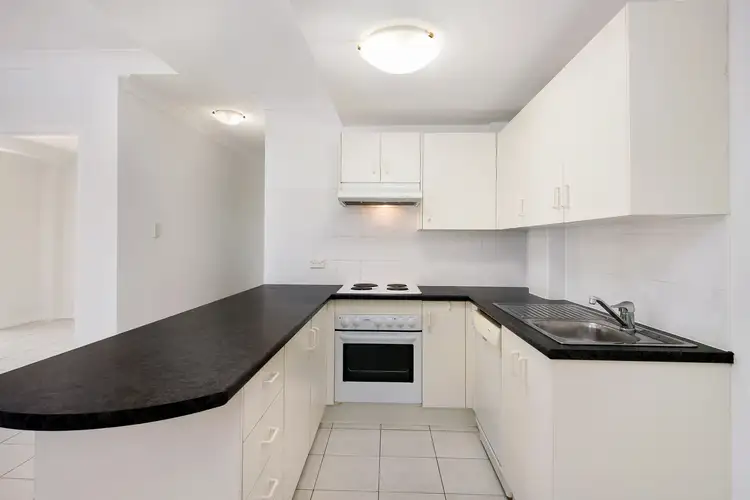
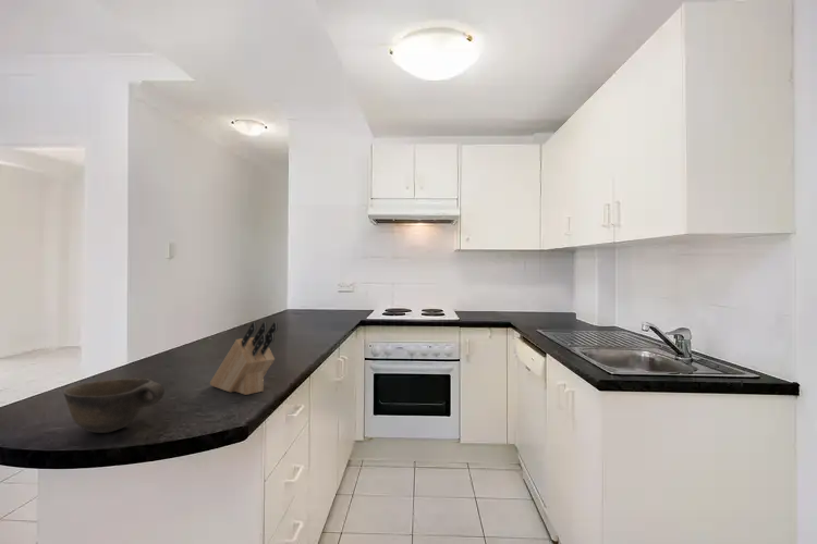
+ knife block [209,321,279,396]
+ bowl [62,378,166,434]
